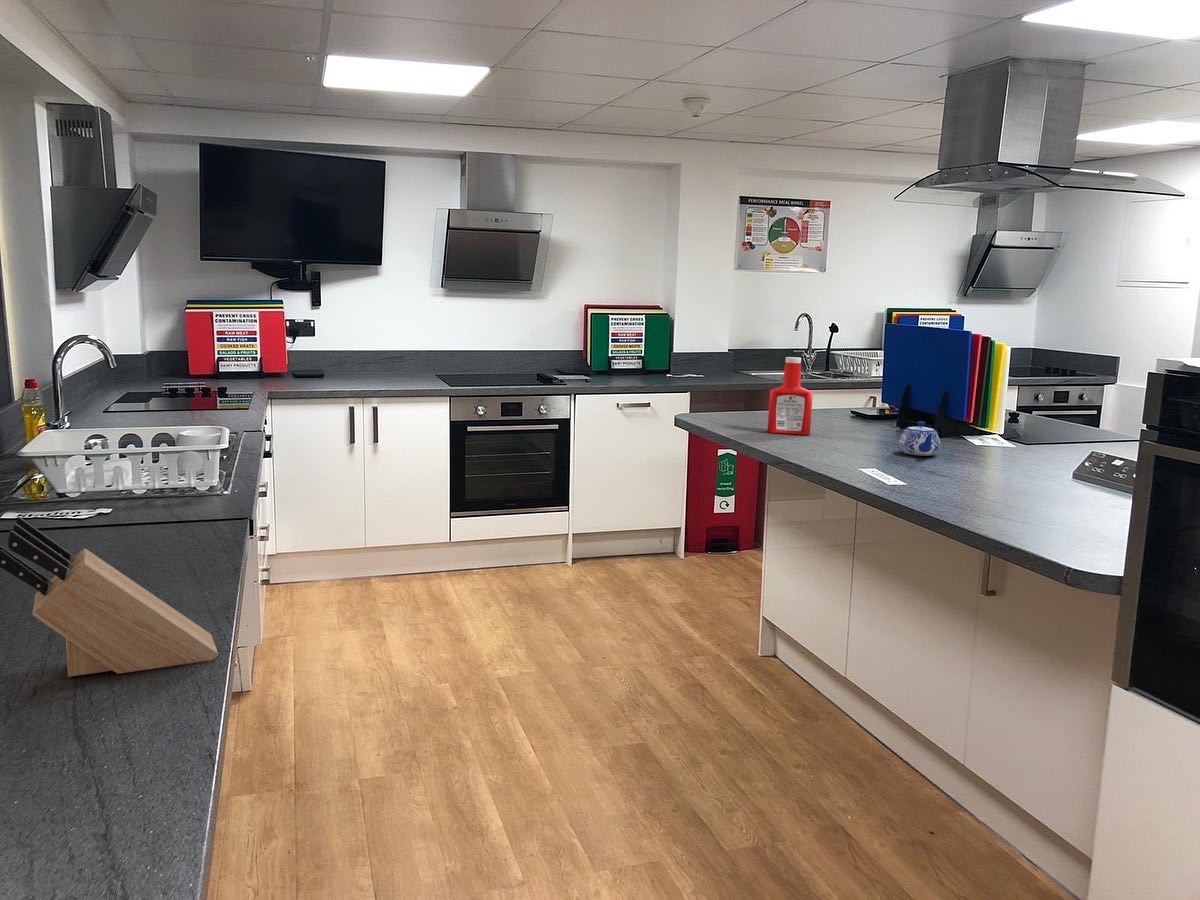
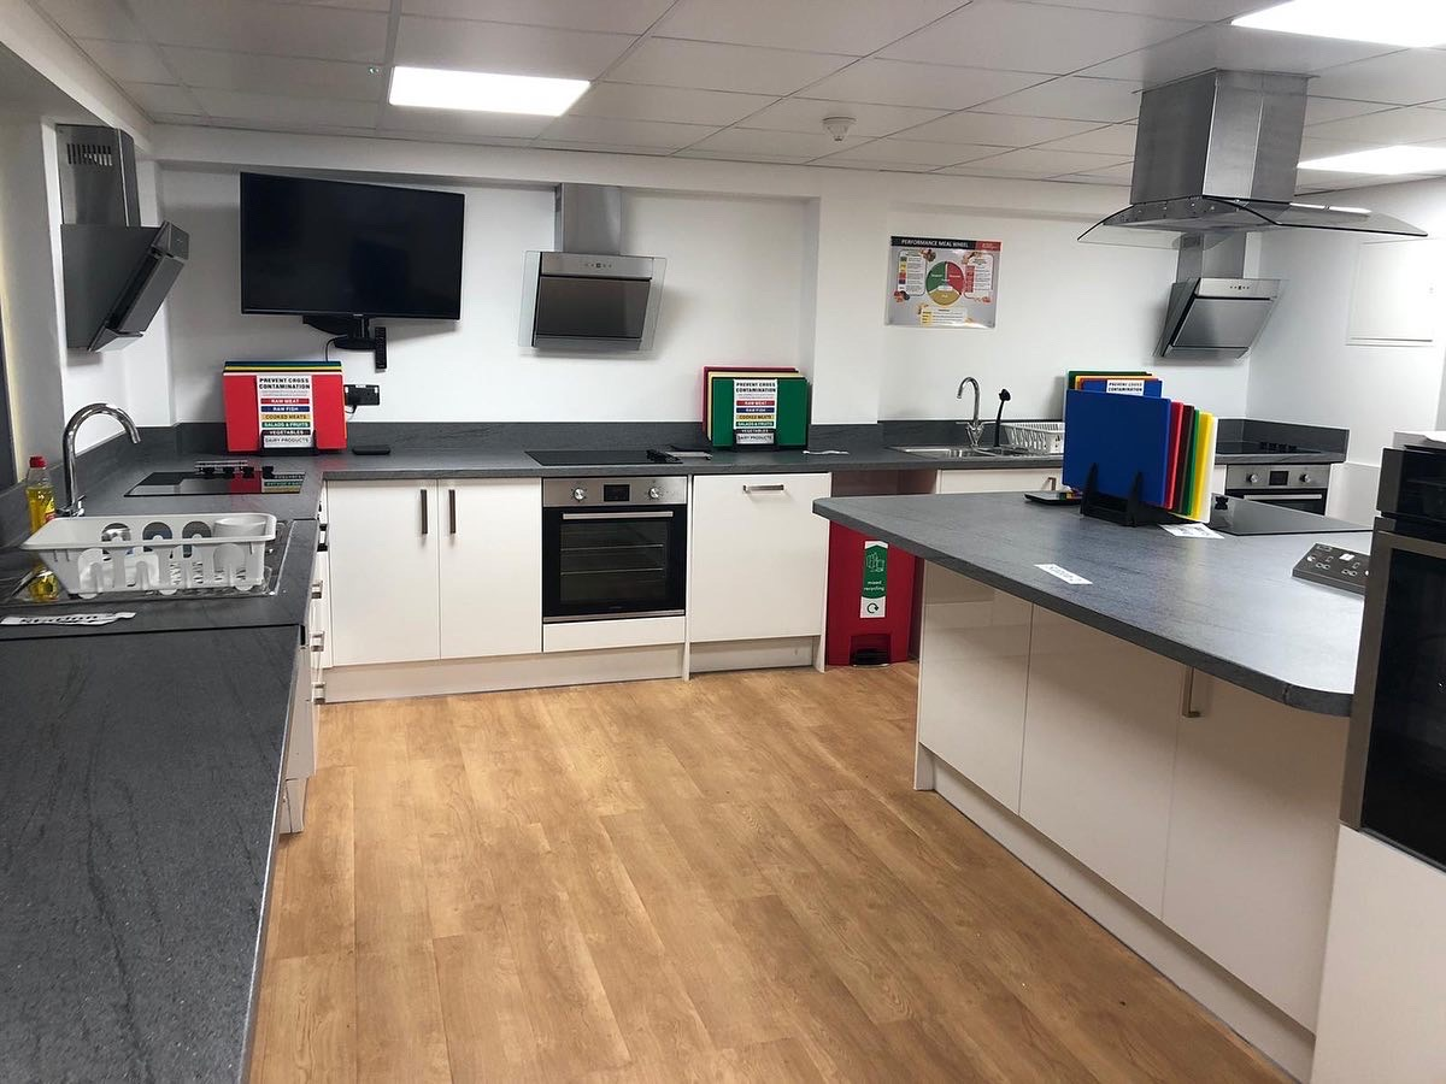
- teapot [898,421,941,457]
- soap bottle [766,356,814,436]
- knife block [0,516,219,678]
